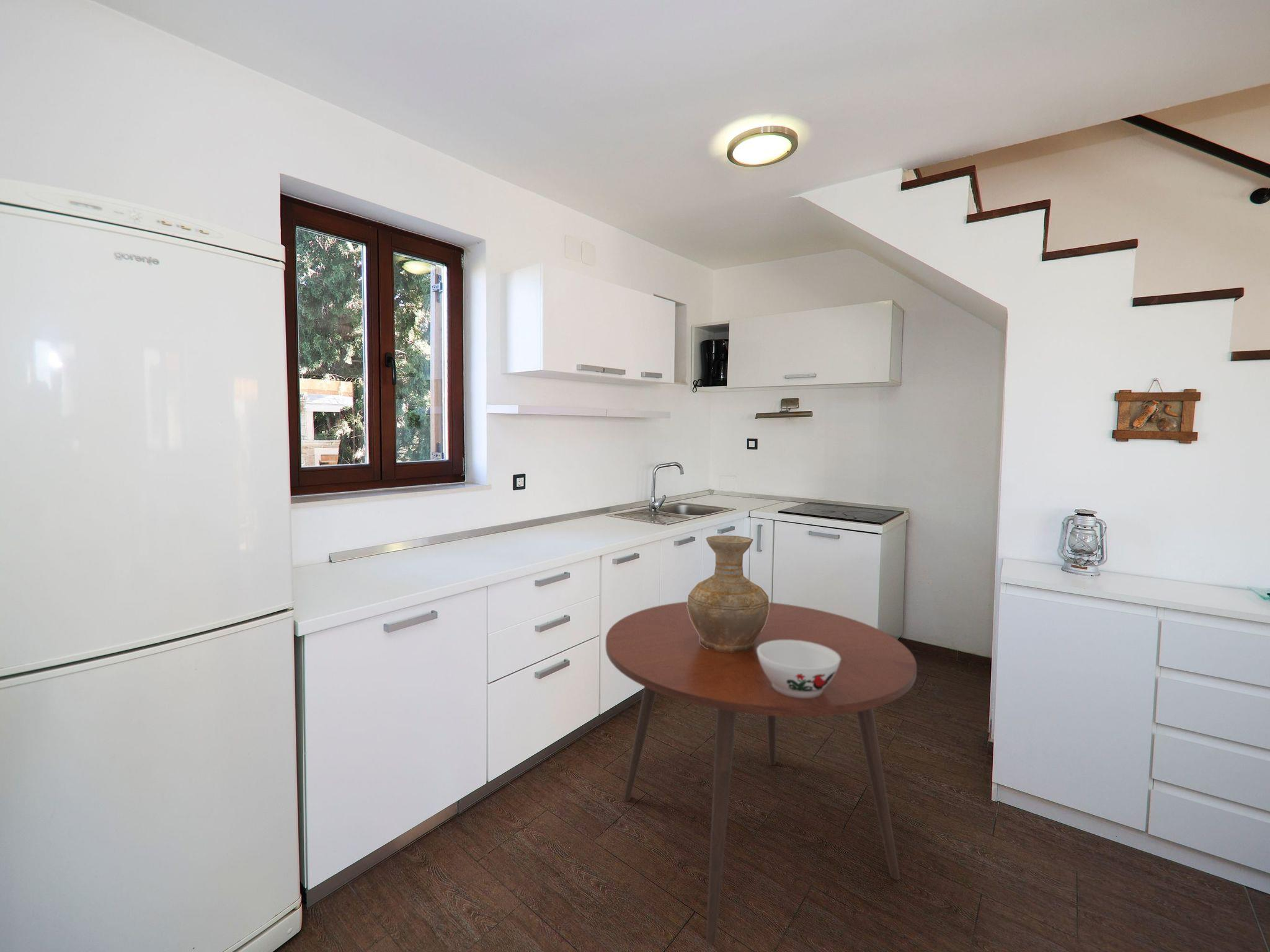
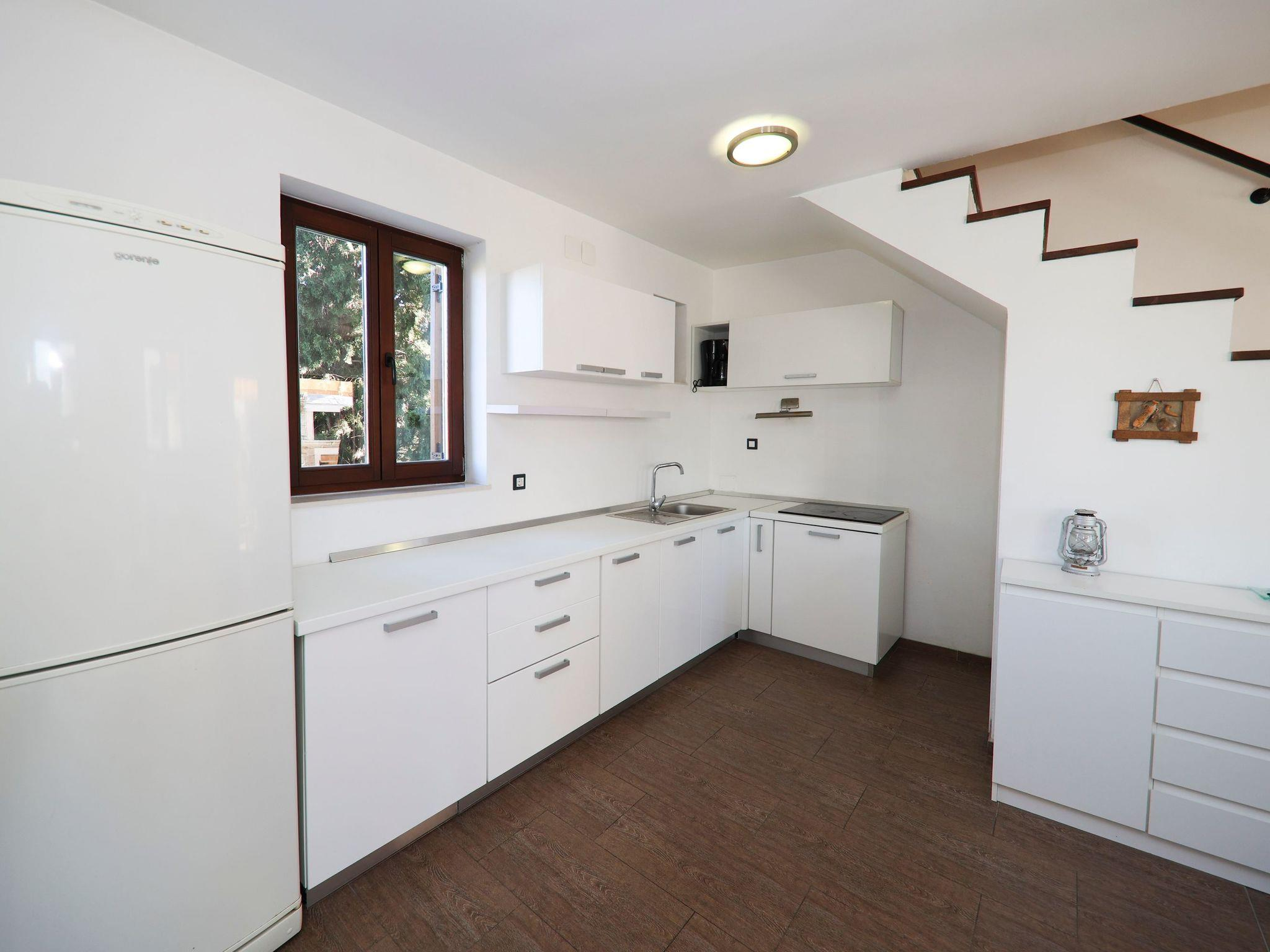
- bowl [757,640,841,699]
- dining table [605,601,917,945]
- vase [687,535,770,653]
